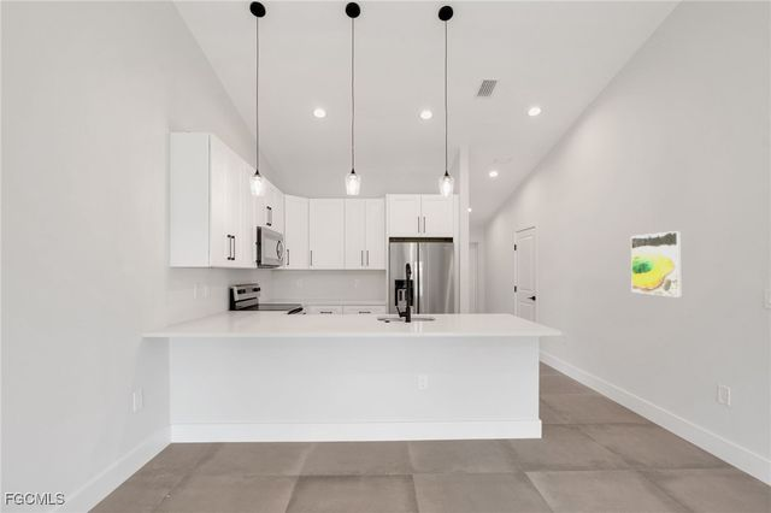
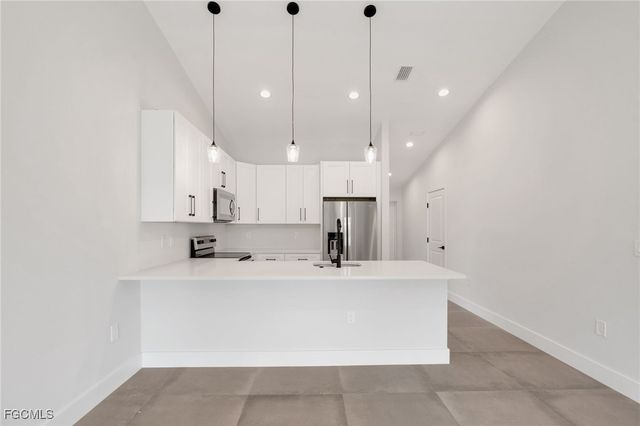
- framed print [630,230,683,299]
